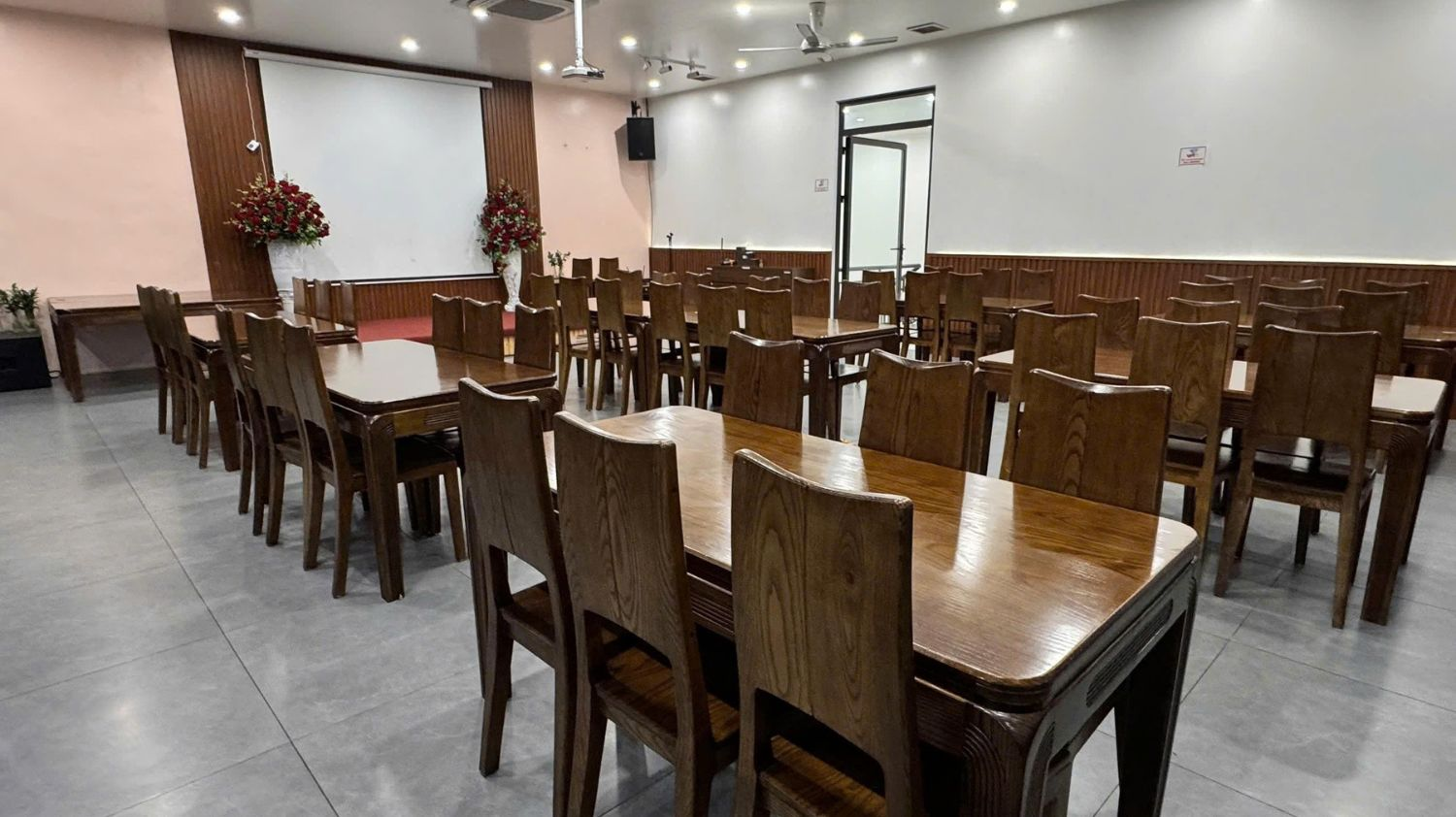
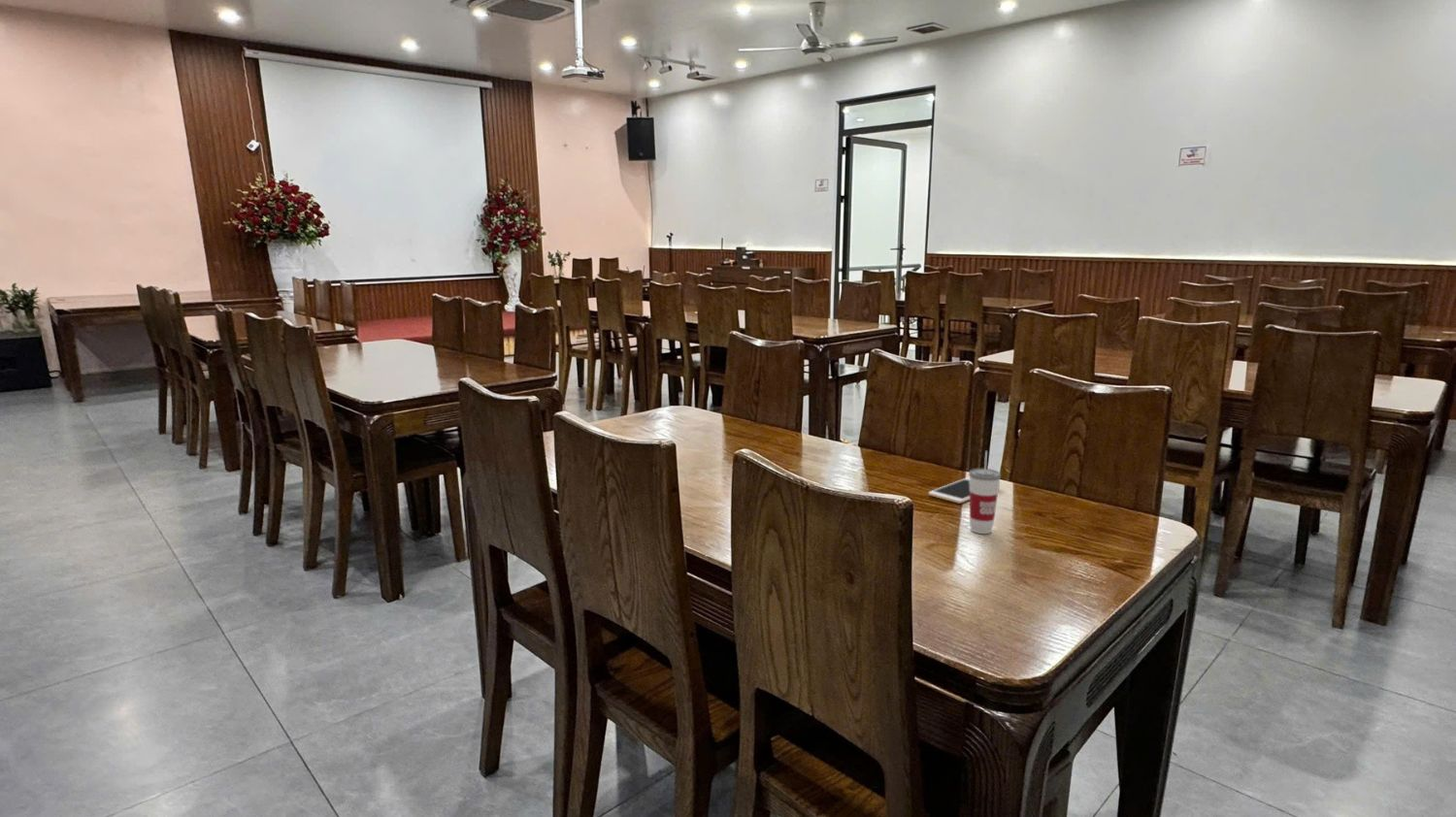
+ cell phone [927,476,1001,505]
+ cup [968,450,1002,535]
